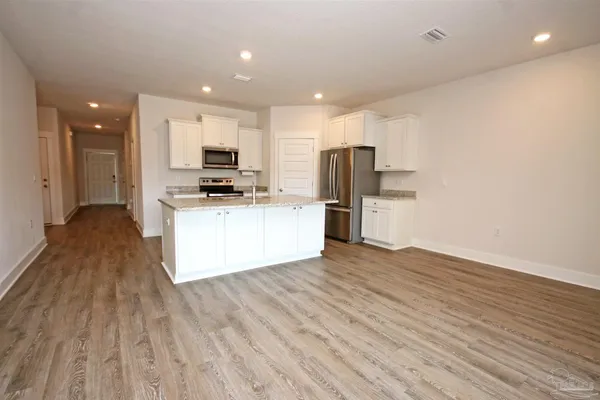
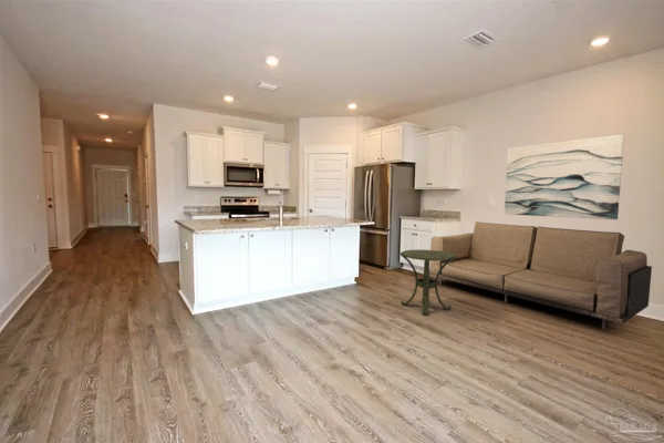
+ wall art [504,134,625,220]
+ sofa [429,220,653,330]
+ side table [400,248,456,316]
